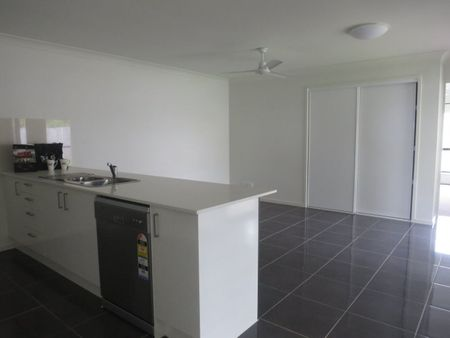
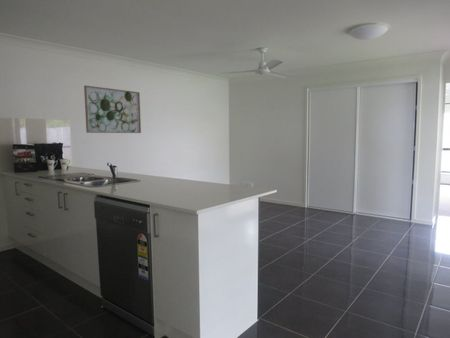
+ wall art [83,84,142,134]
